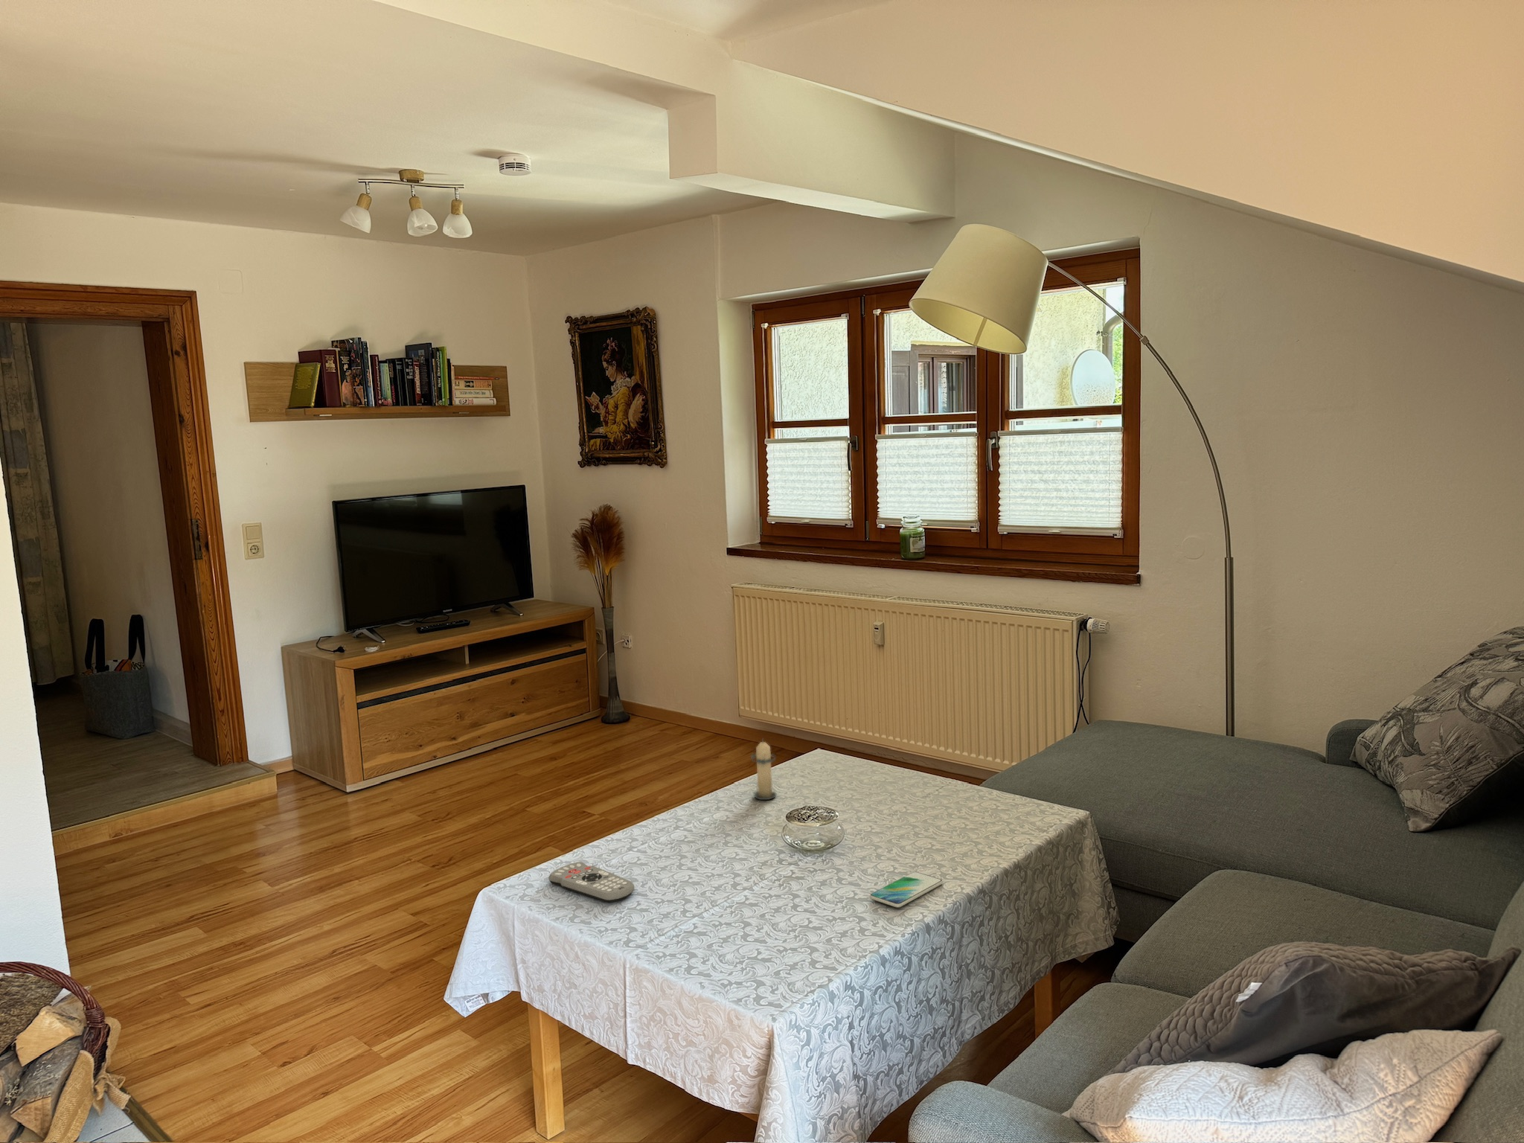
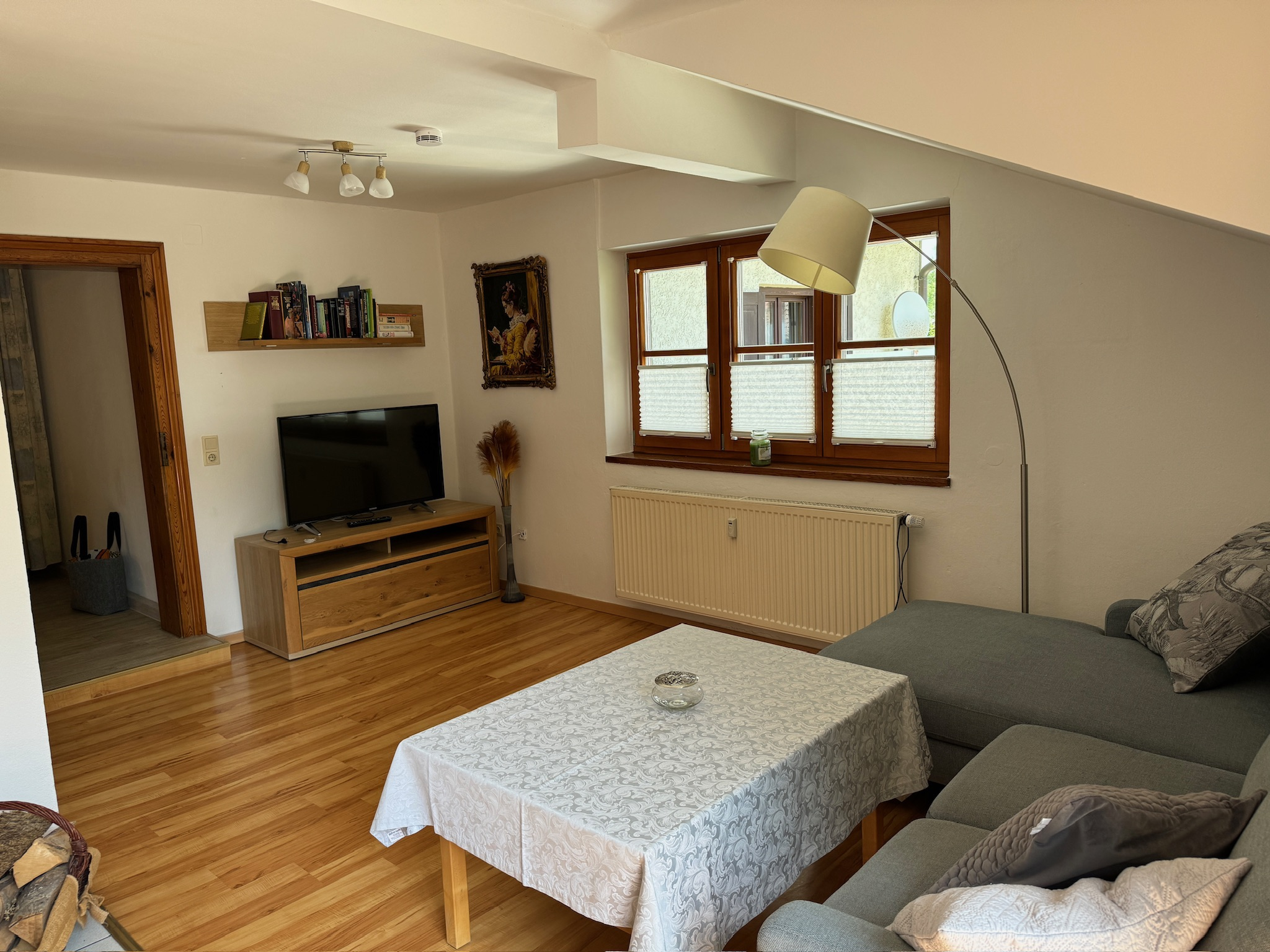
- candle [750,737,778,801]
- remote control [547,861,635,903]
- smartphone [869,872,943,908]
